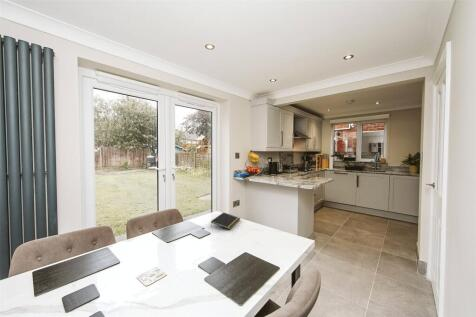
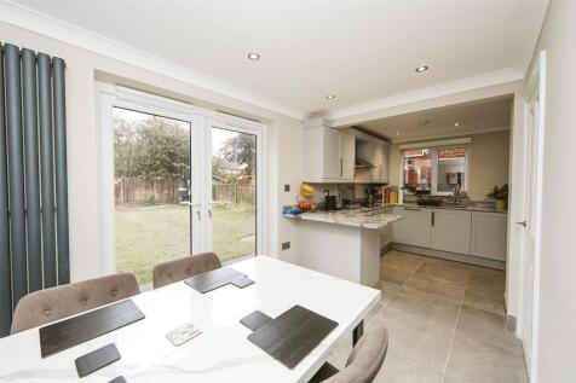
- notepad [210,211,241,230]
